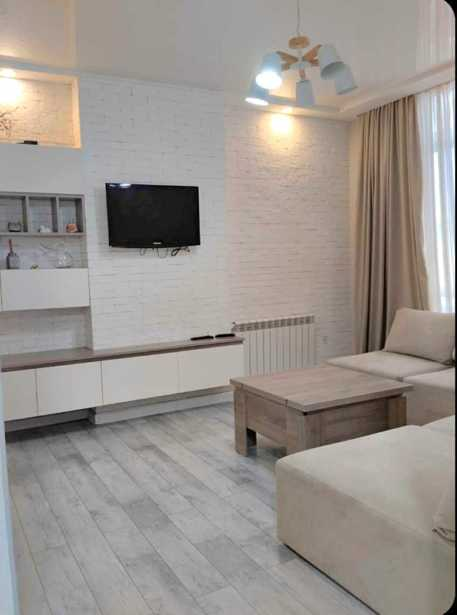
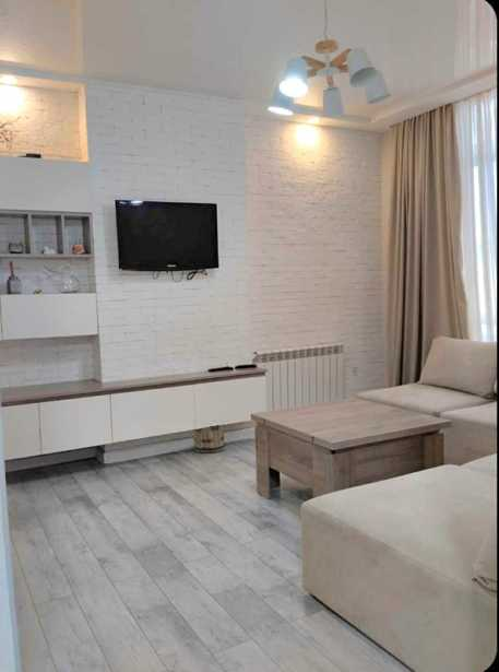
+ basket [193,424,226,453]
